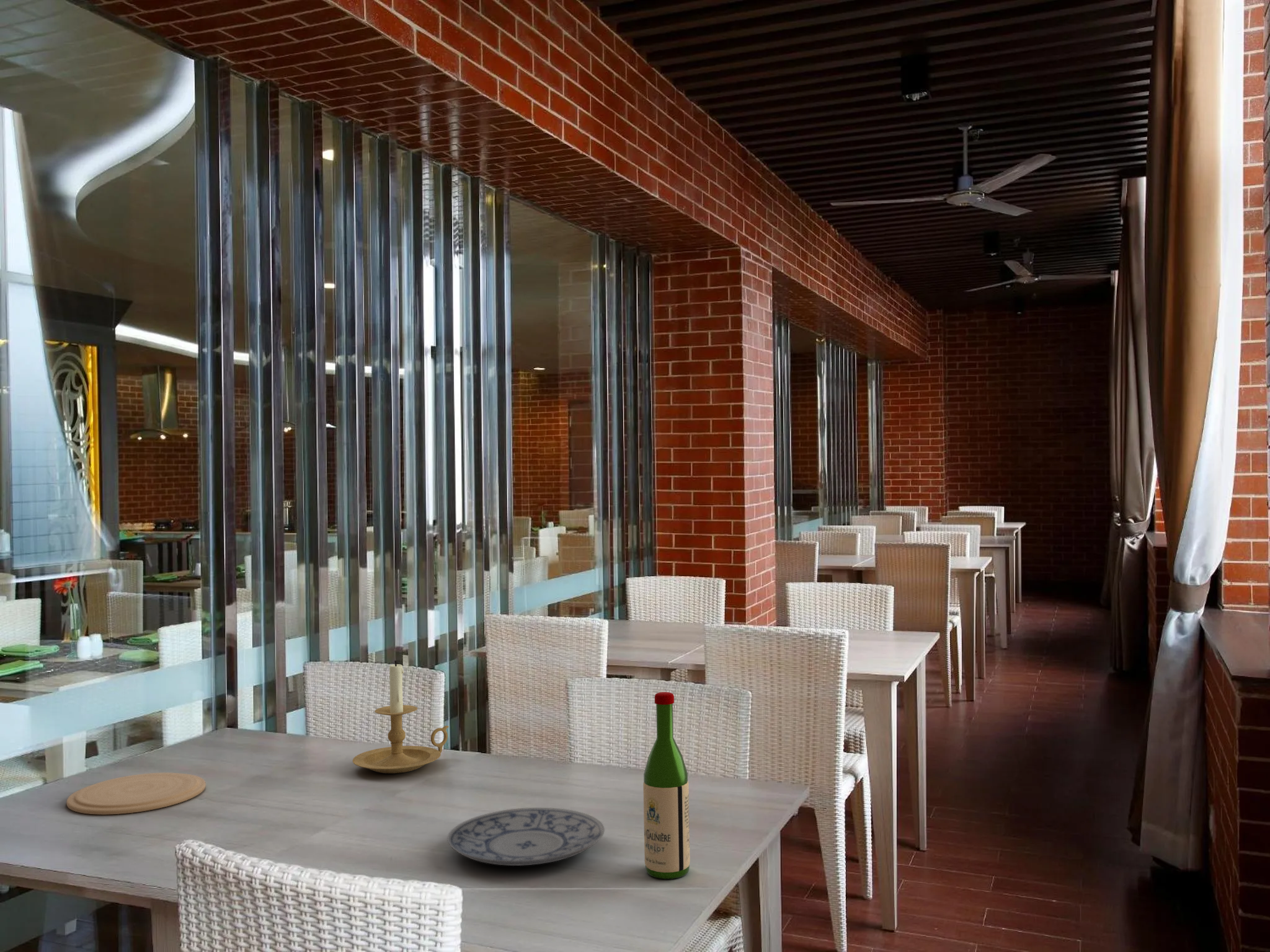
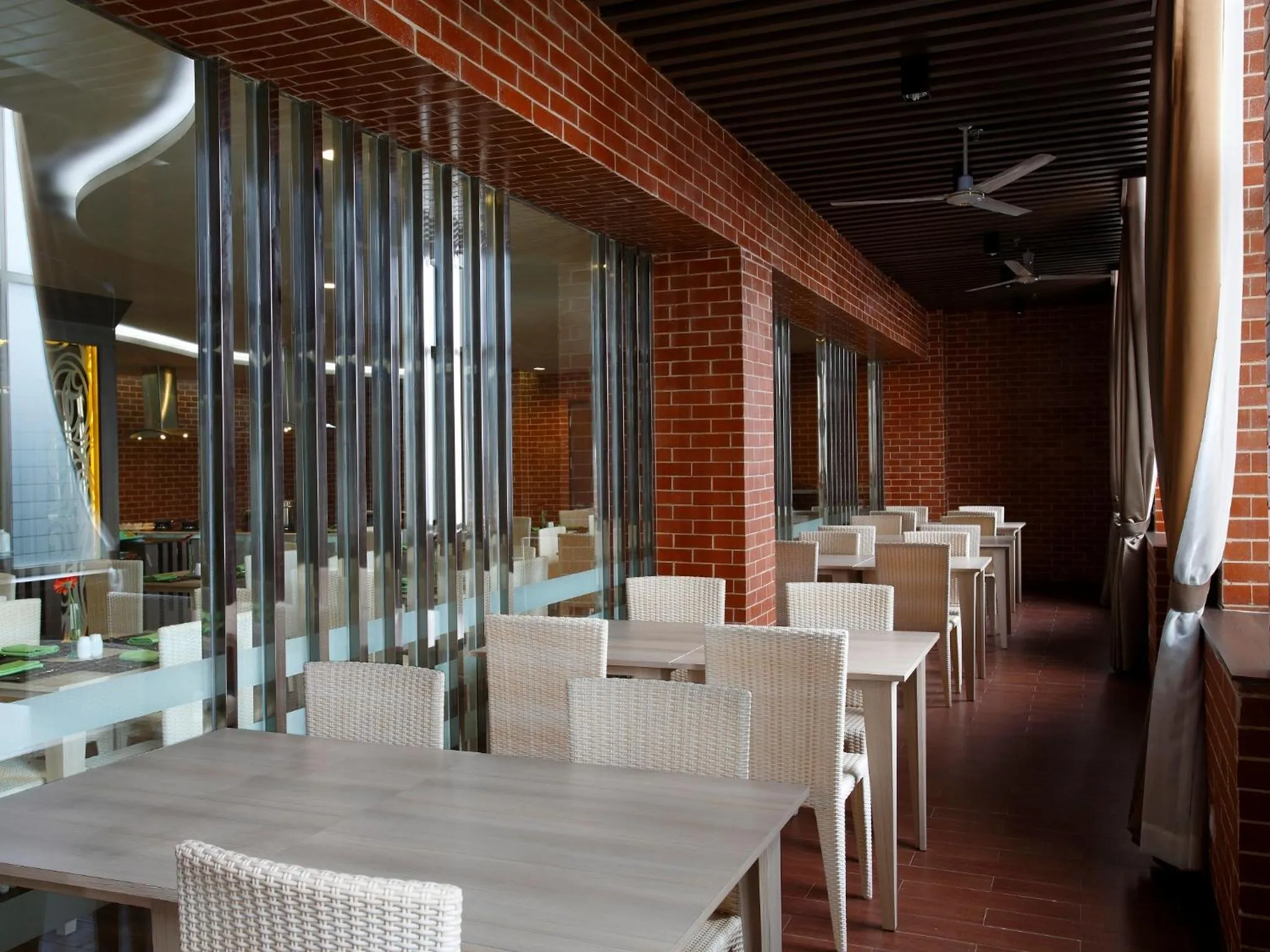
- candle holder [352,660,450,774]
- plate [66,772,206,816]
- plate [446,807,605,866]
- wine bottle [642,692,691,879]
